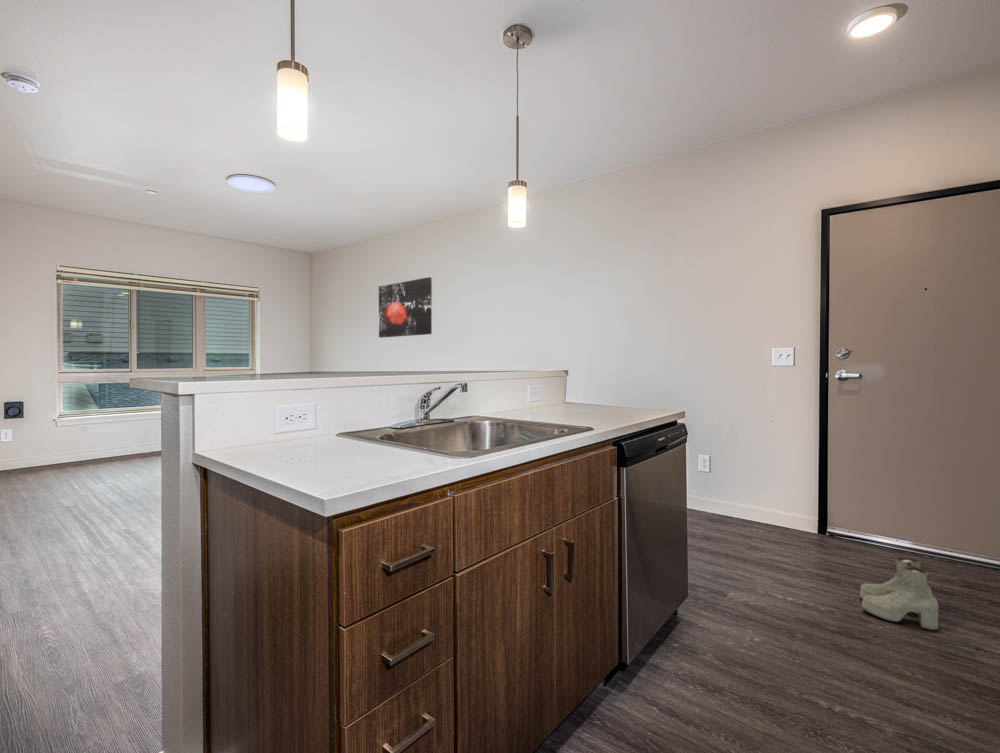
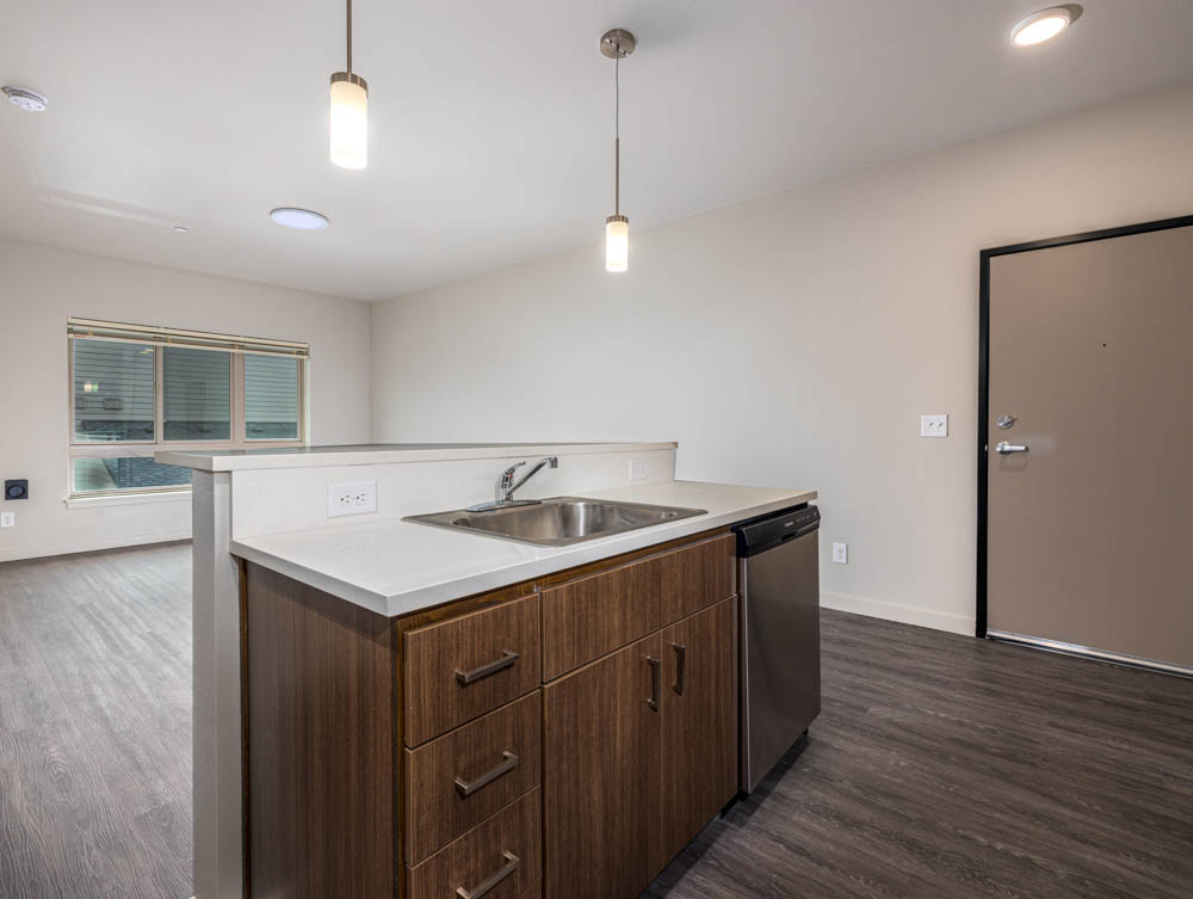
- wall art [378,276,433,339]
- boots [859,556,940,631]
